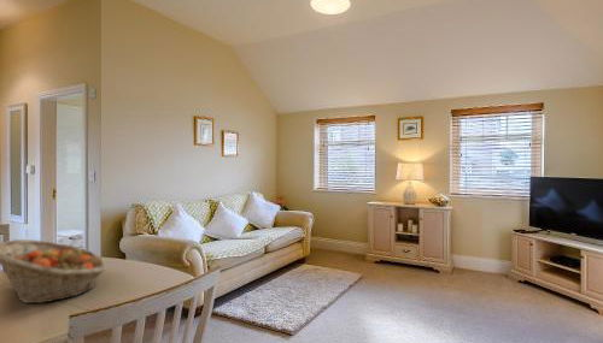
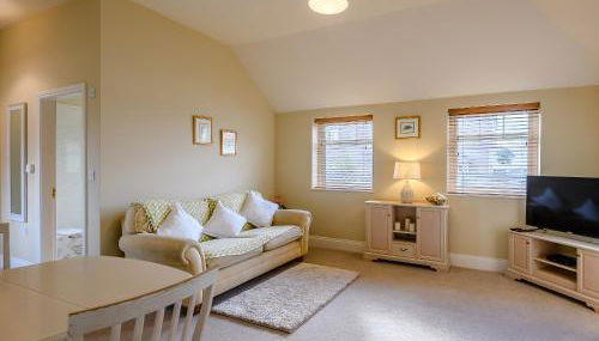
- fruit basket [0,238,107,304]
